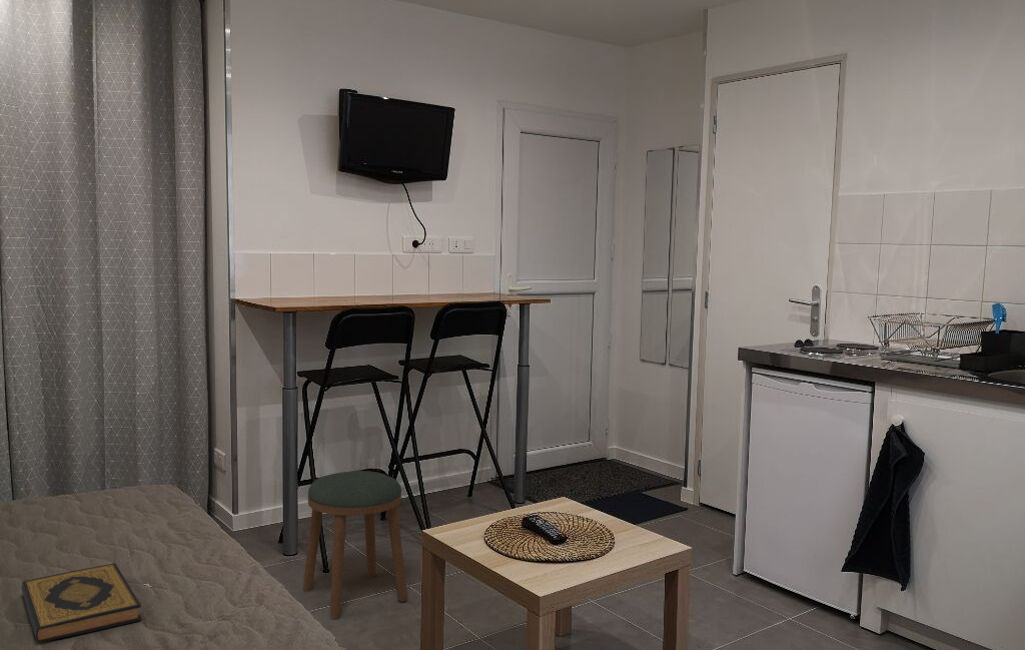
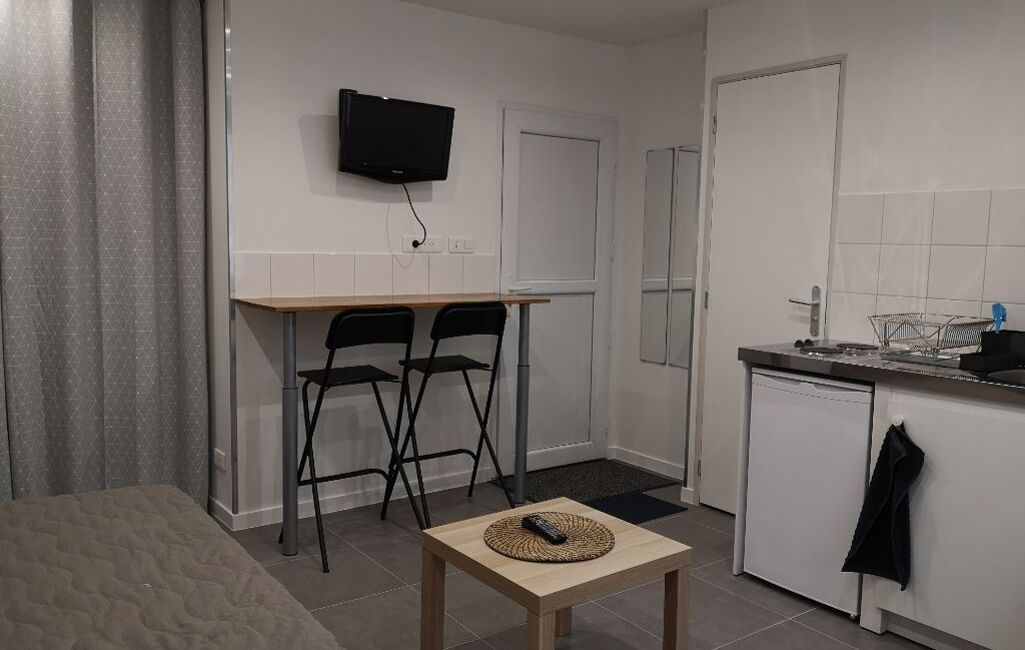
- stool [302,470,408,620]
- hardback book [21,562,142,644]
